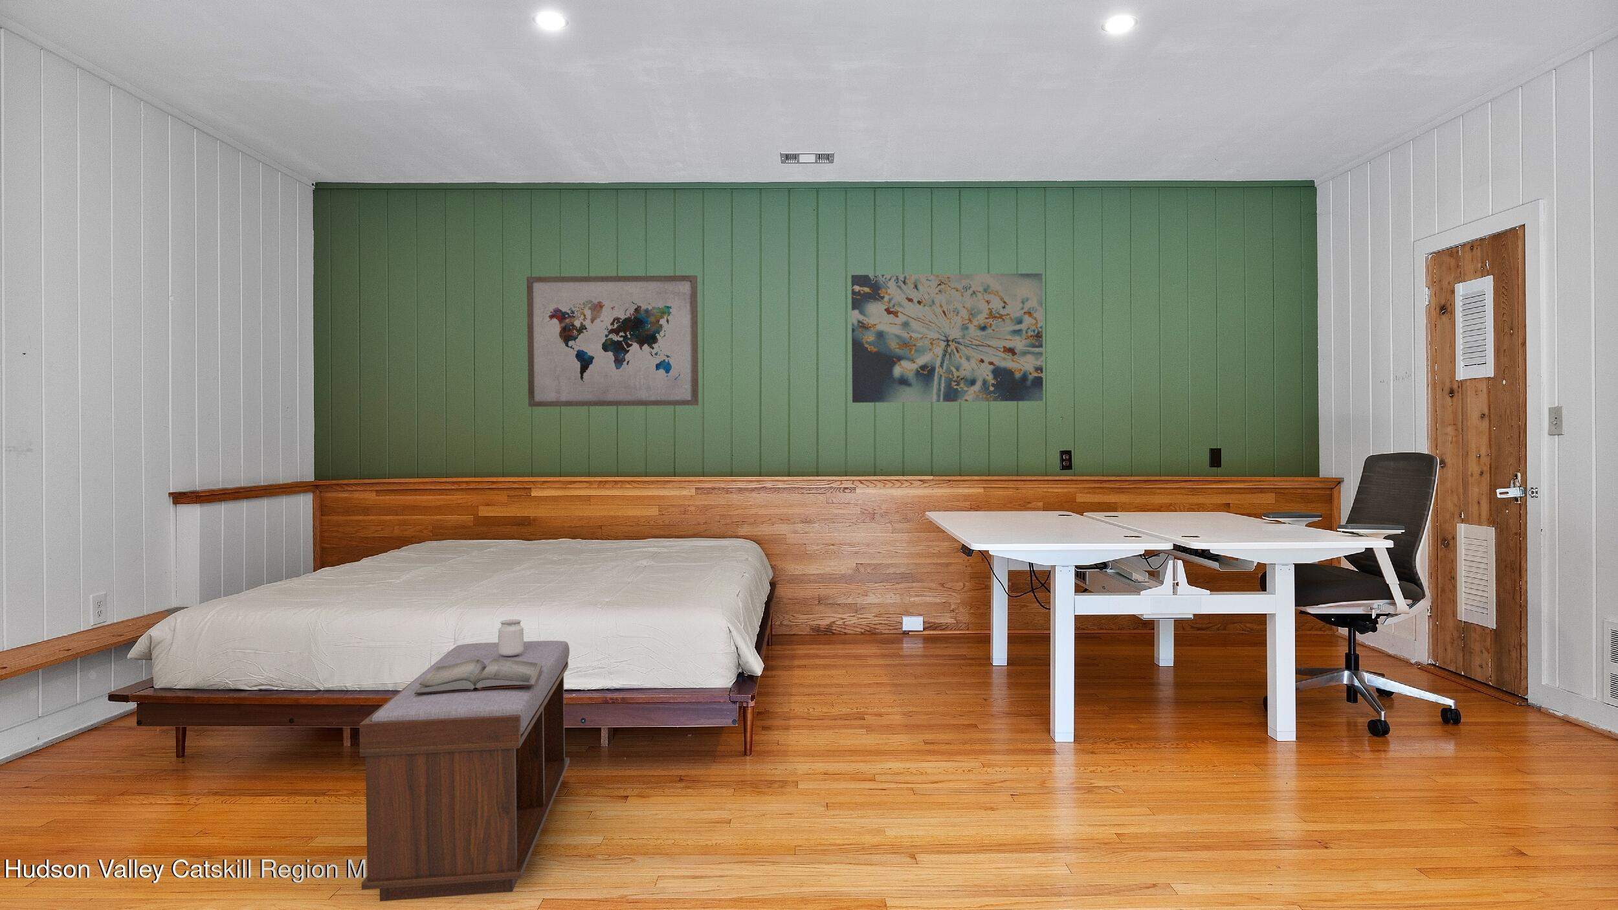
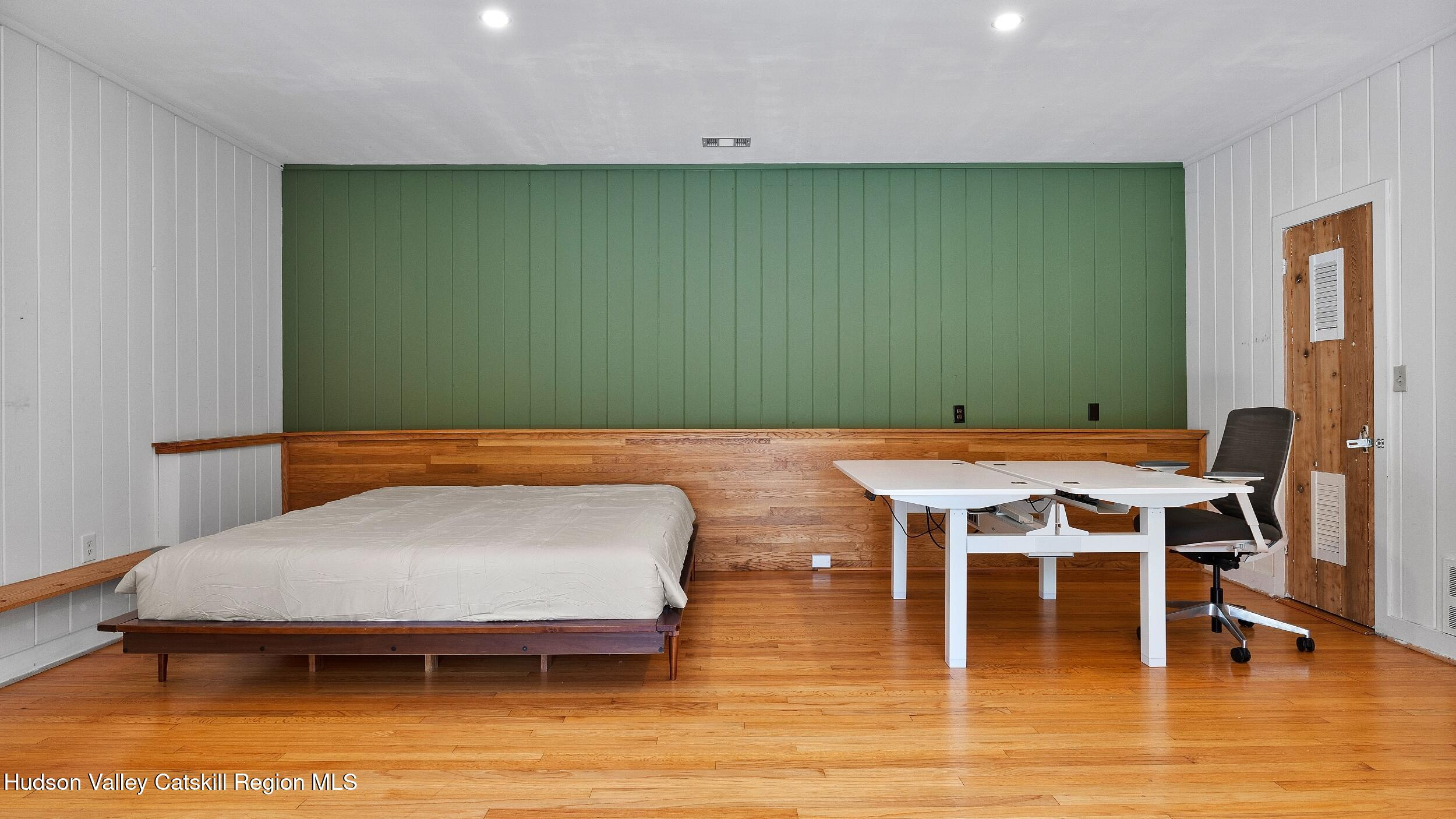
- bench [359,640,570,902]
- wall art [850,273,1043,403]
- hardback book [415,658,542,693]
- candle [498,619,525,657]
- wall art [526,274,699,408]
